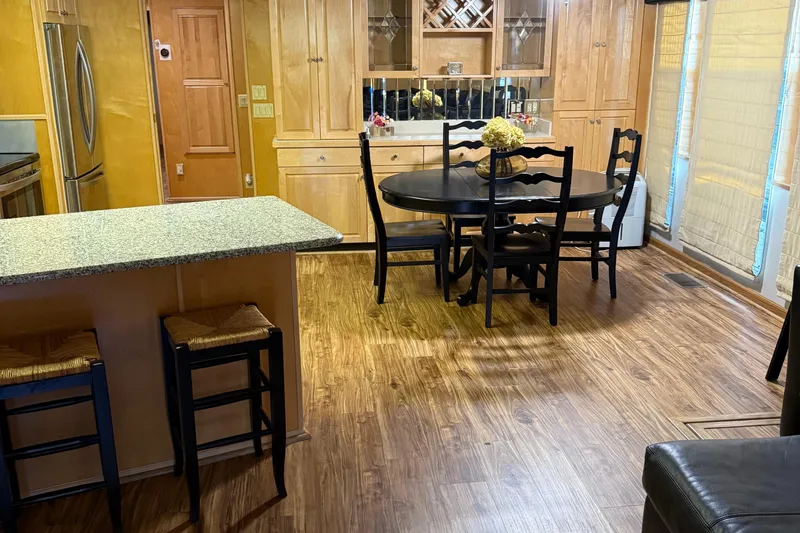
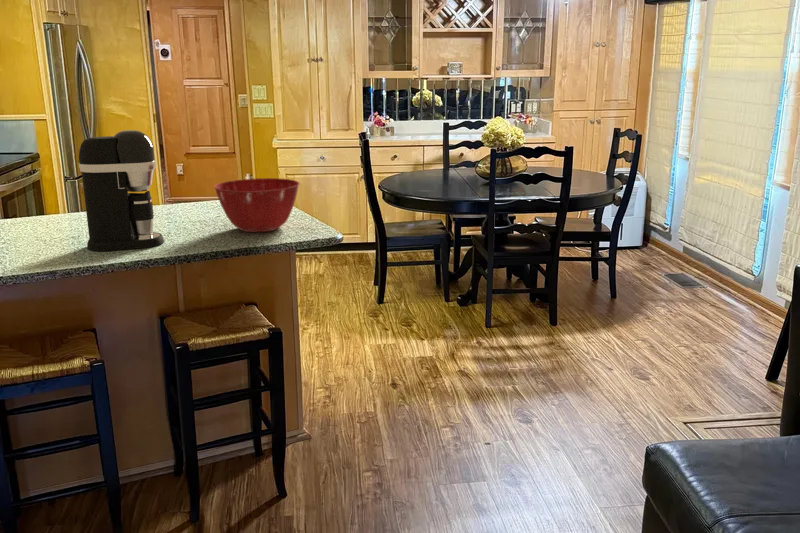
+ coffee maker [78,129,165,252]
+ mixing bowl [213,177,301,233]
